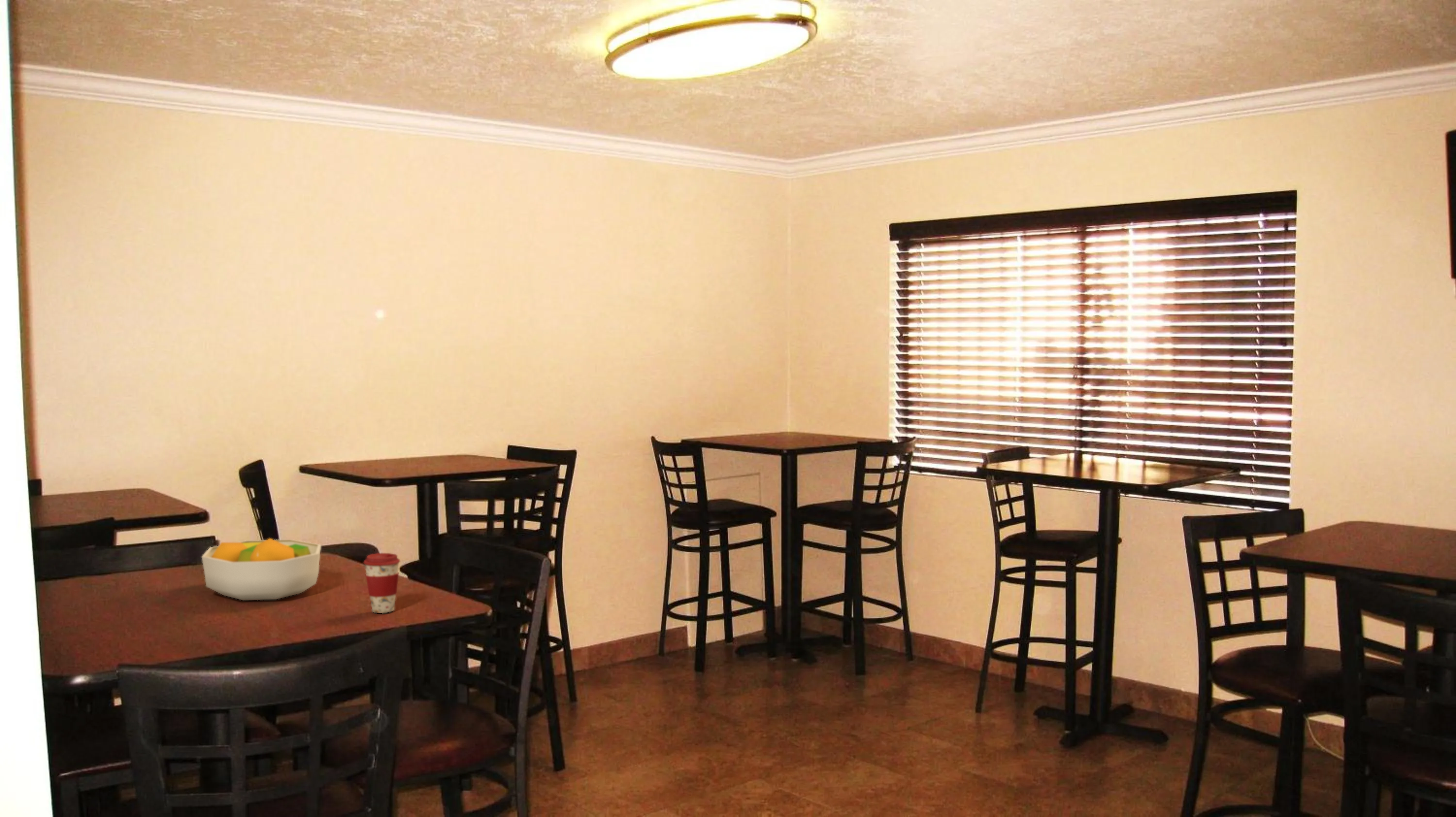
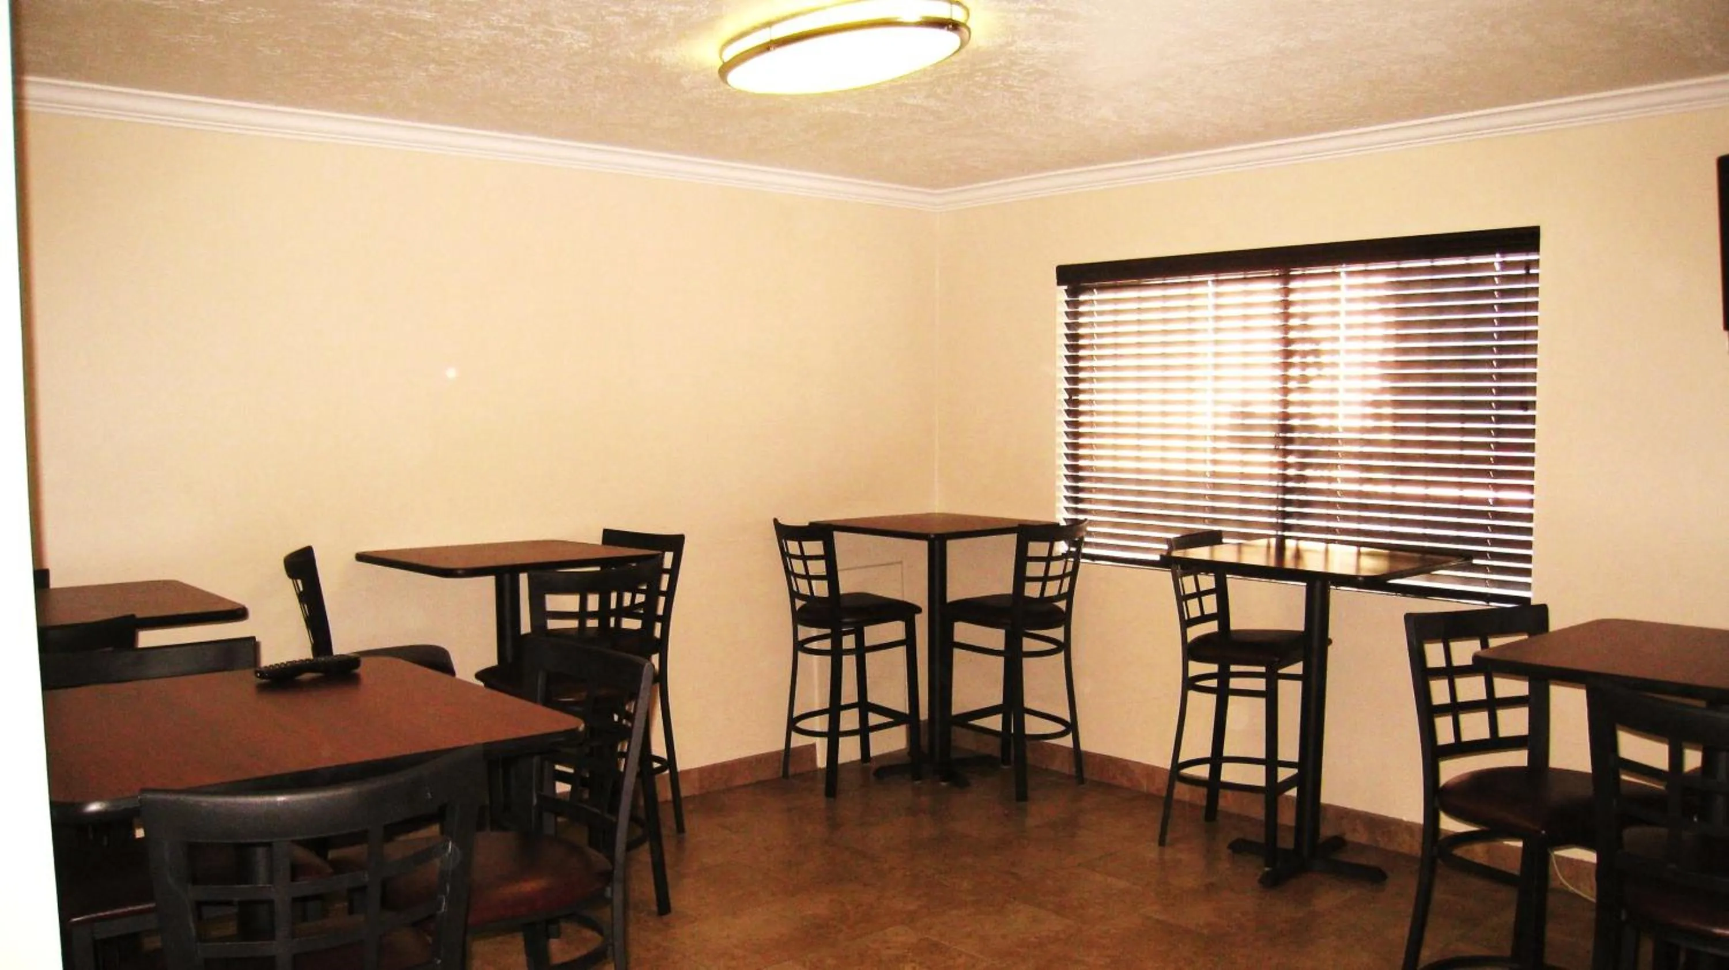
- coffee cup [363,553,400,614]
- fruit bowl [201,538,322,601]
